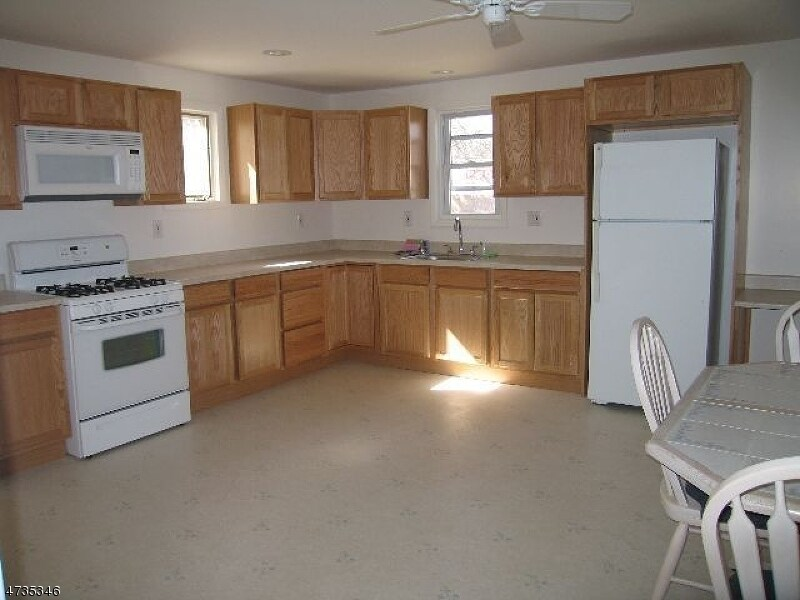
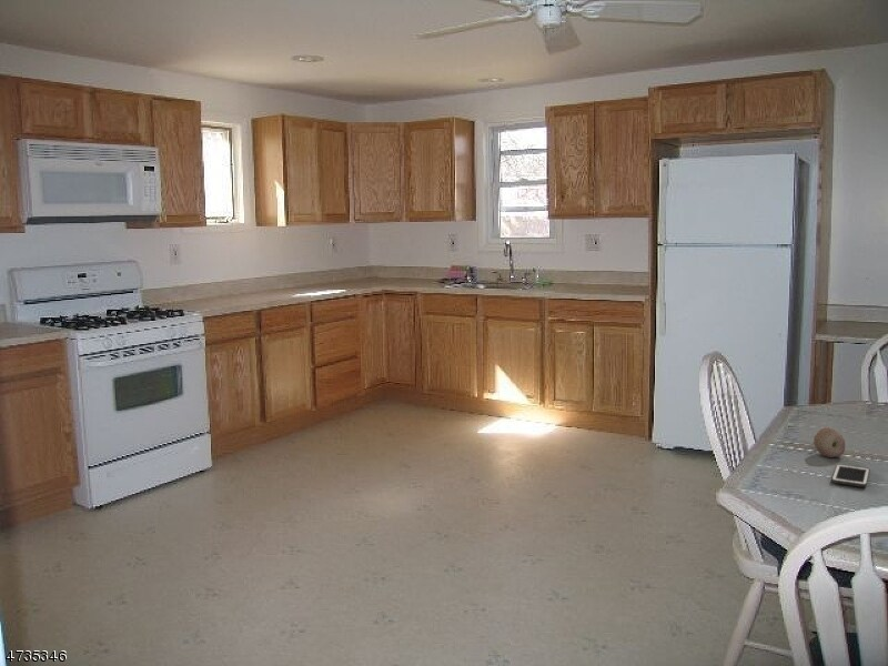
+ fruit [813,426,846,458]
+ cell phone [830,463,870,488]
